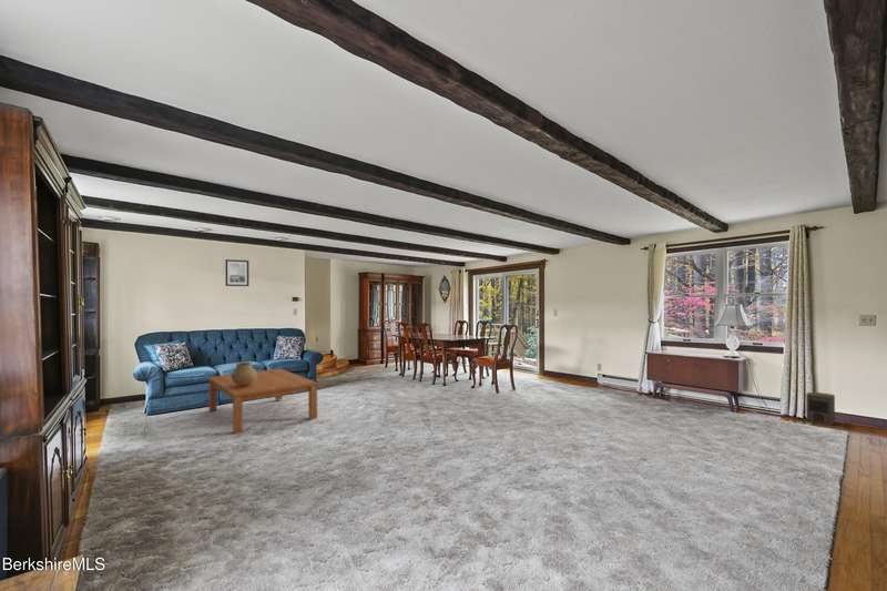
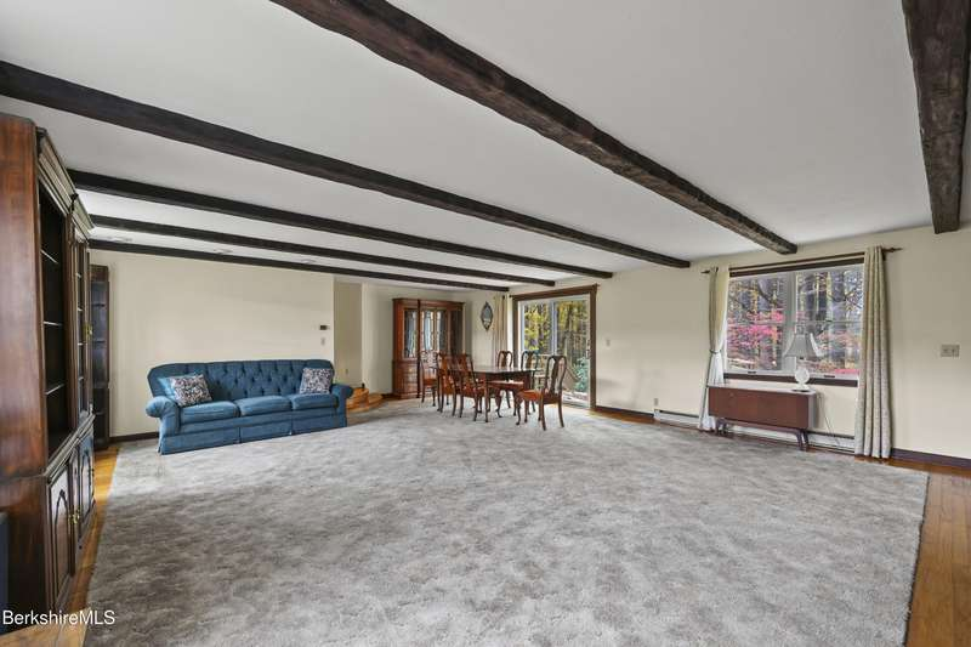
- coffee table [207,367,318,436]
- ceramic pot [231,361,257,387]
- speaker [805,391,836,427]
- wall art [224,258,249,287]
